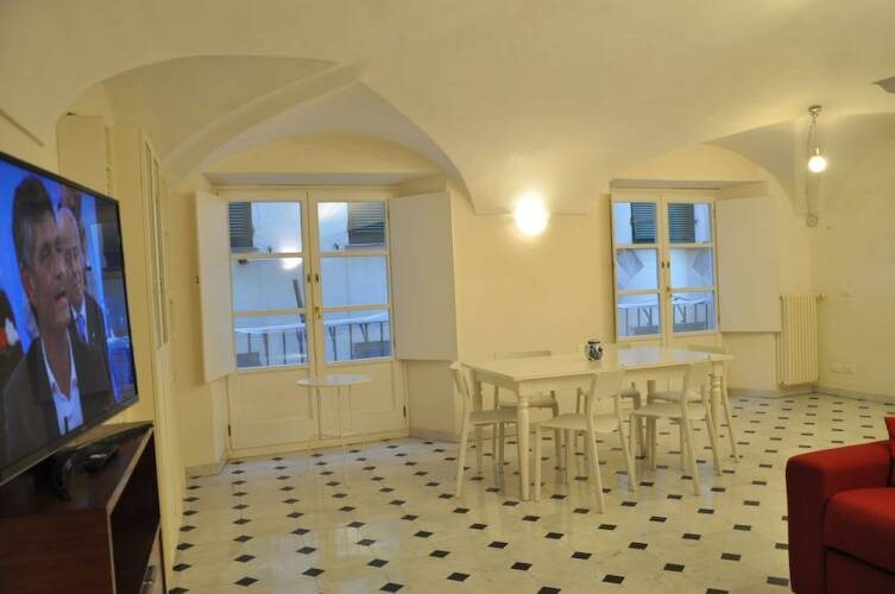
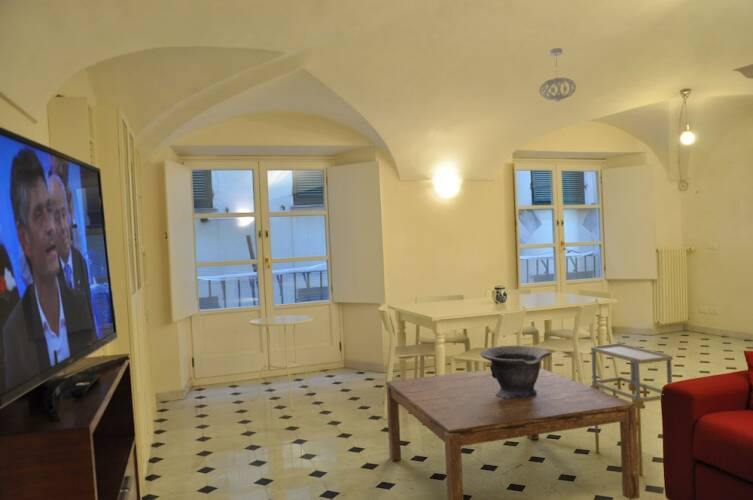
+ pendant light [539,47,577,103]
+ shelving unit [589,342,674,476]
+ coffee table [385,367,641,500]
+ decorative bowl [479,345,552,399]
